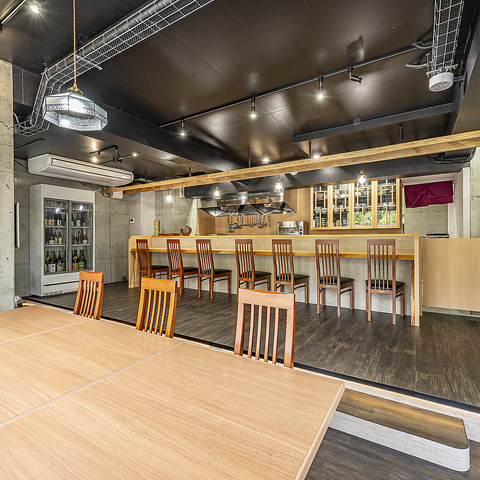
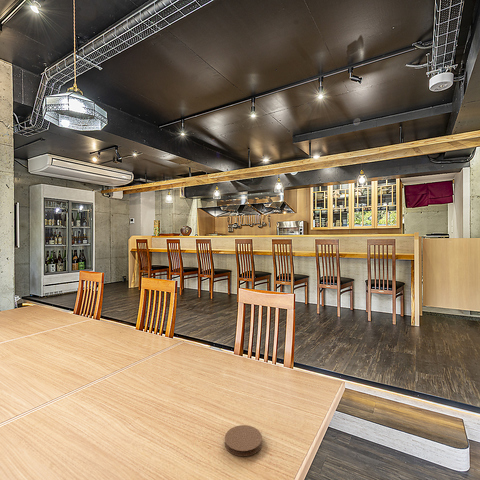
+ coaster [224,424,263,457]
